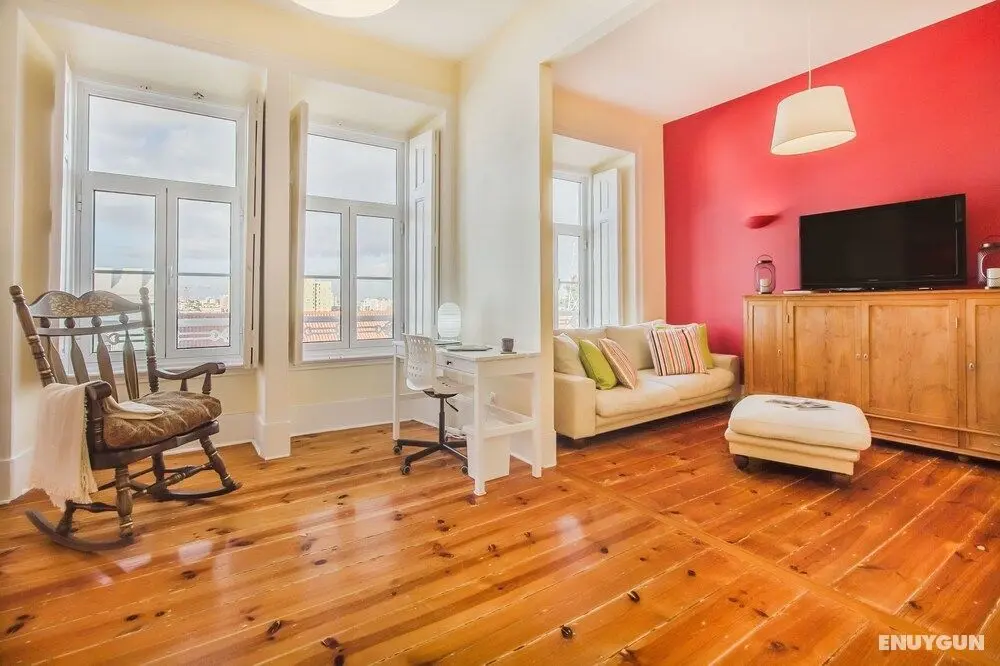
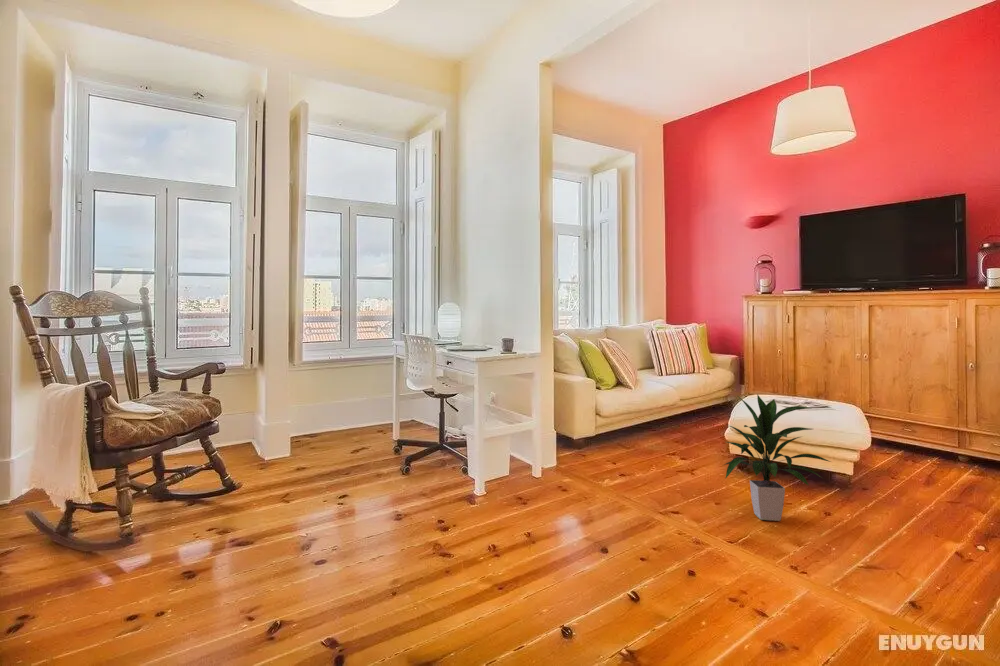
+ indoor plant [723,393,832,522]
